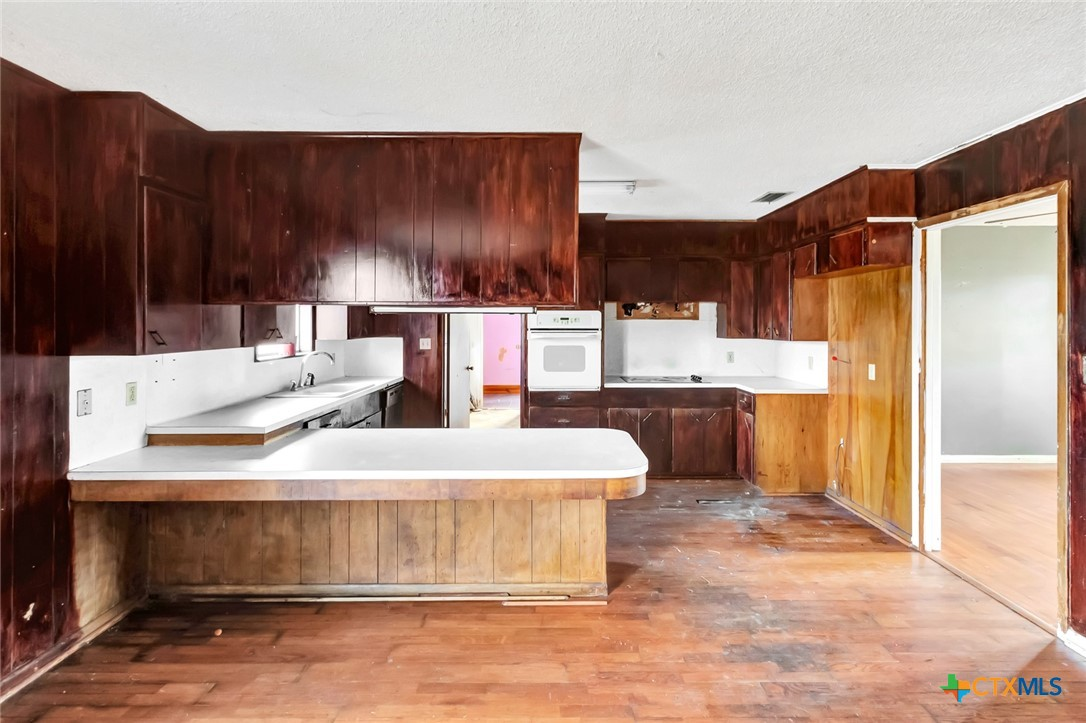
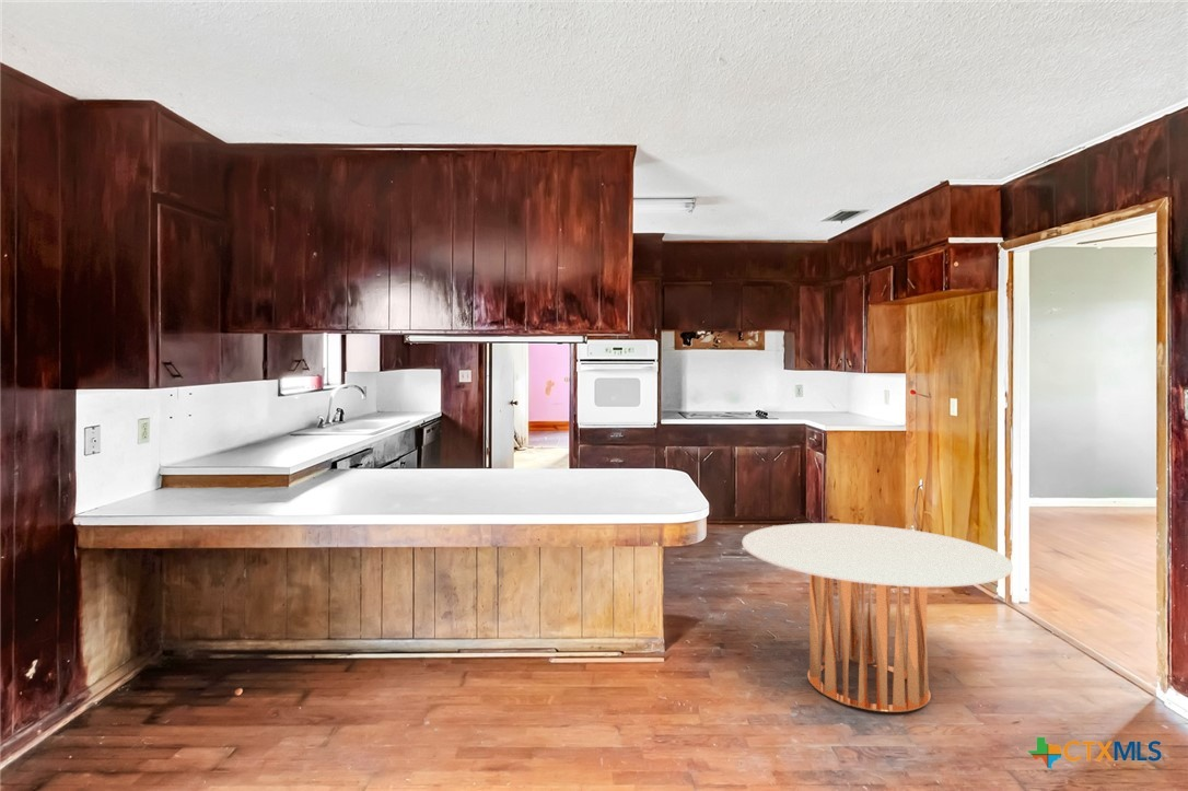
+ round table [742,522,1014,713]
